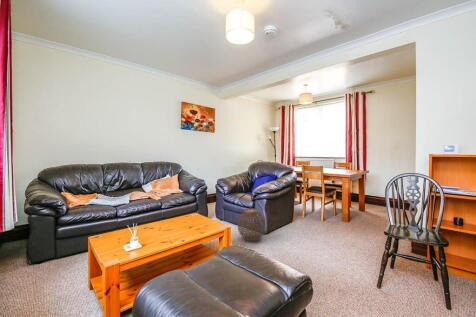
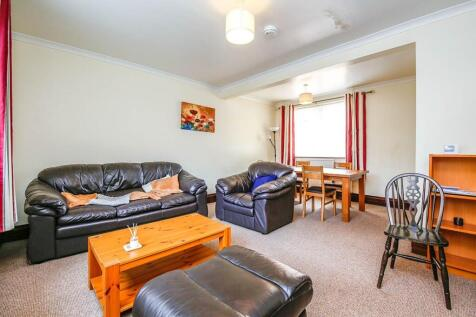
- woven basket [237,208,266,242]
